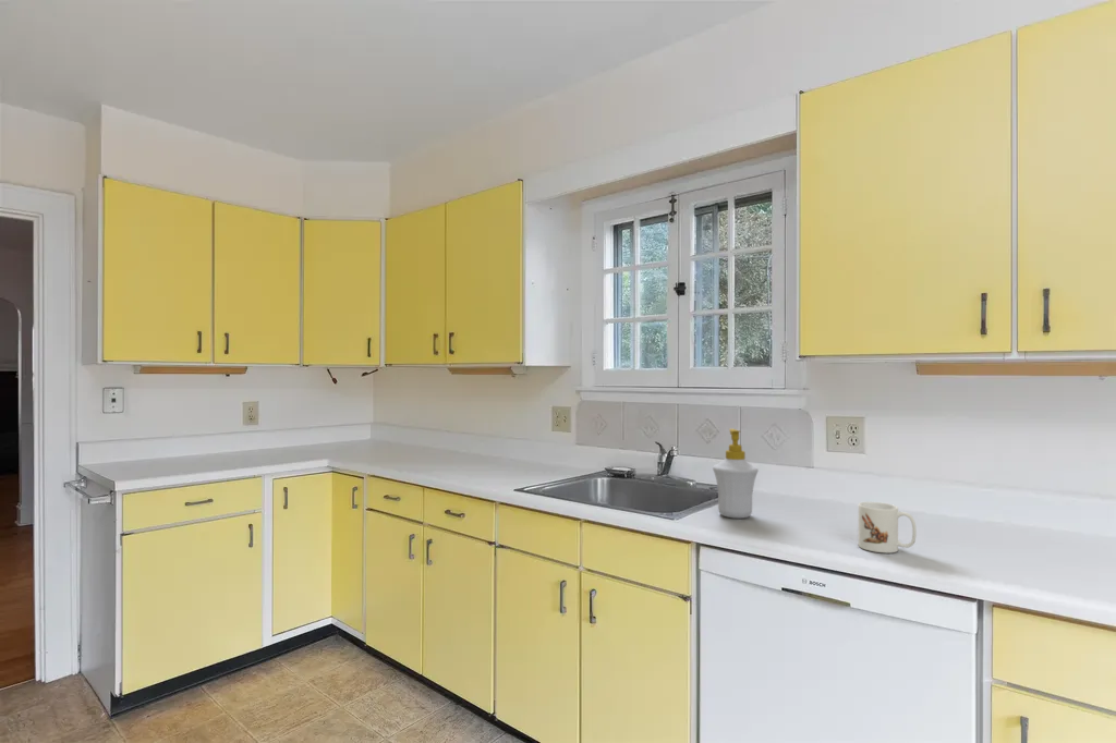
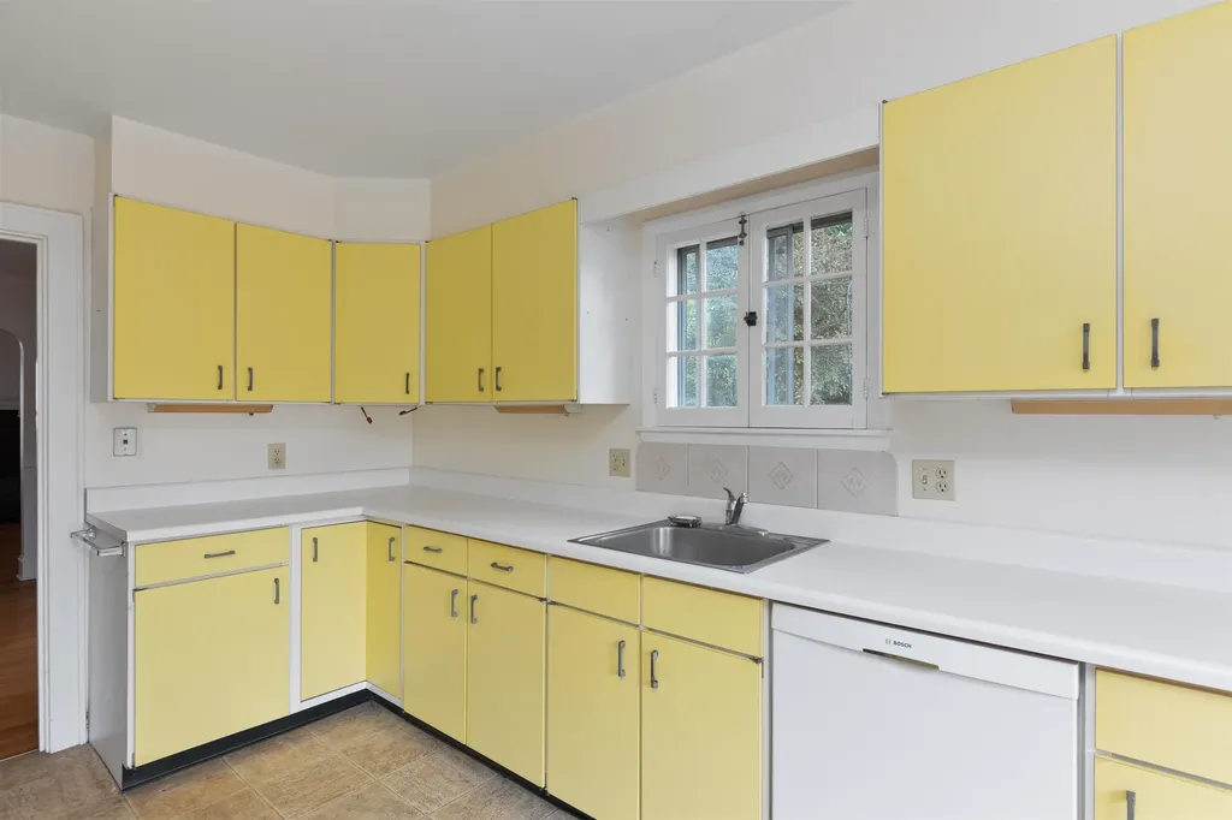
- soap bottle [712,428,760,520]
- mug [857,501,918,553]
